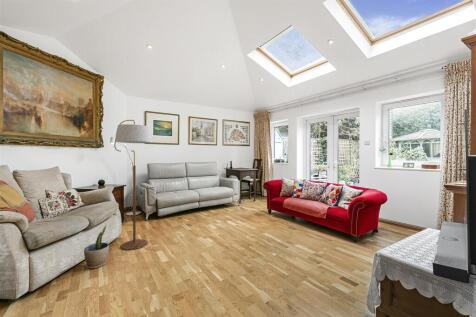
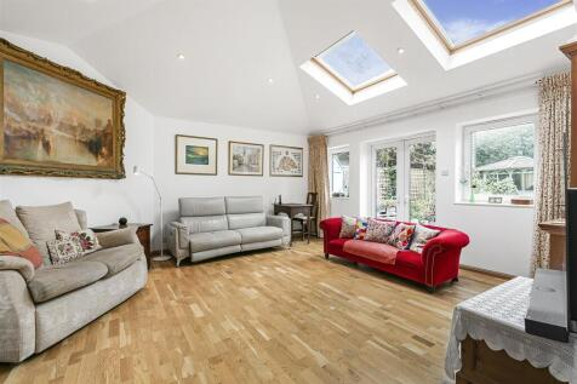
- floor lamp [113,119,153,251]
- potted plant [83,224,110,269]
